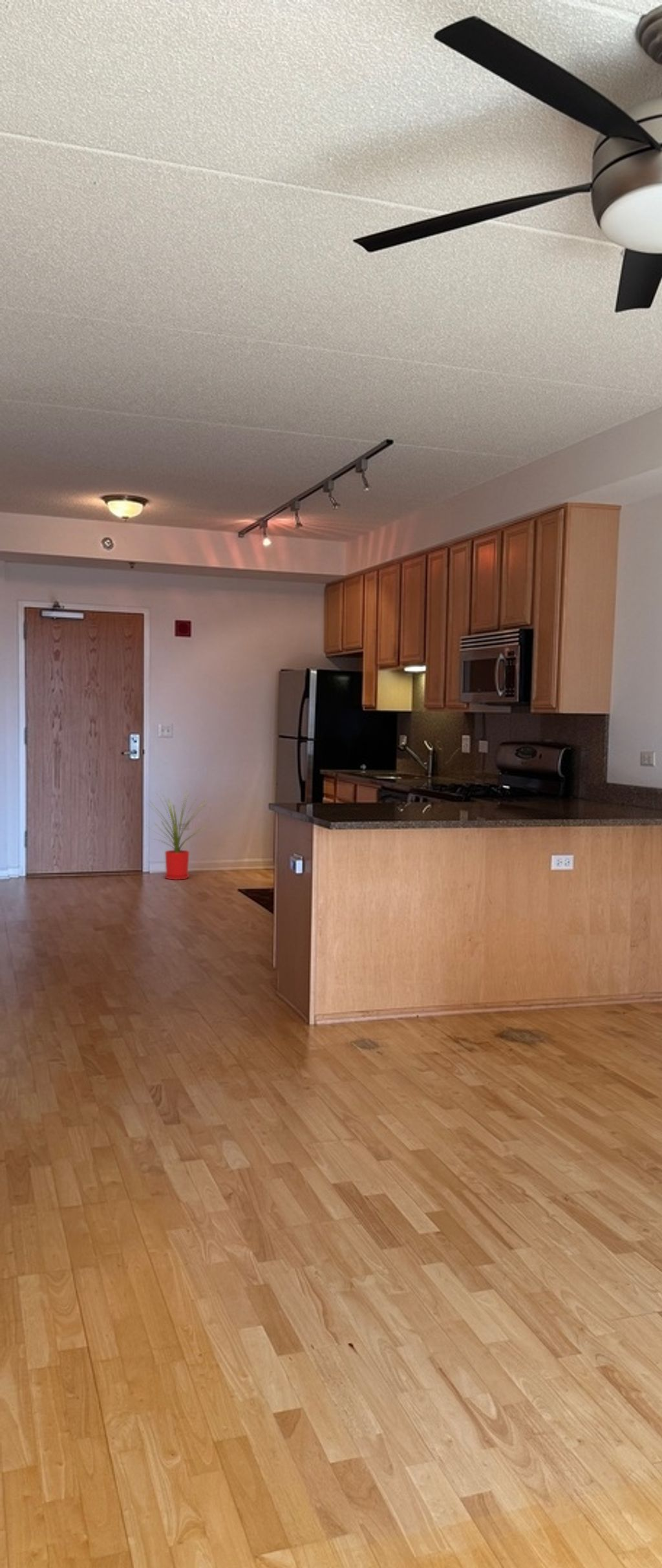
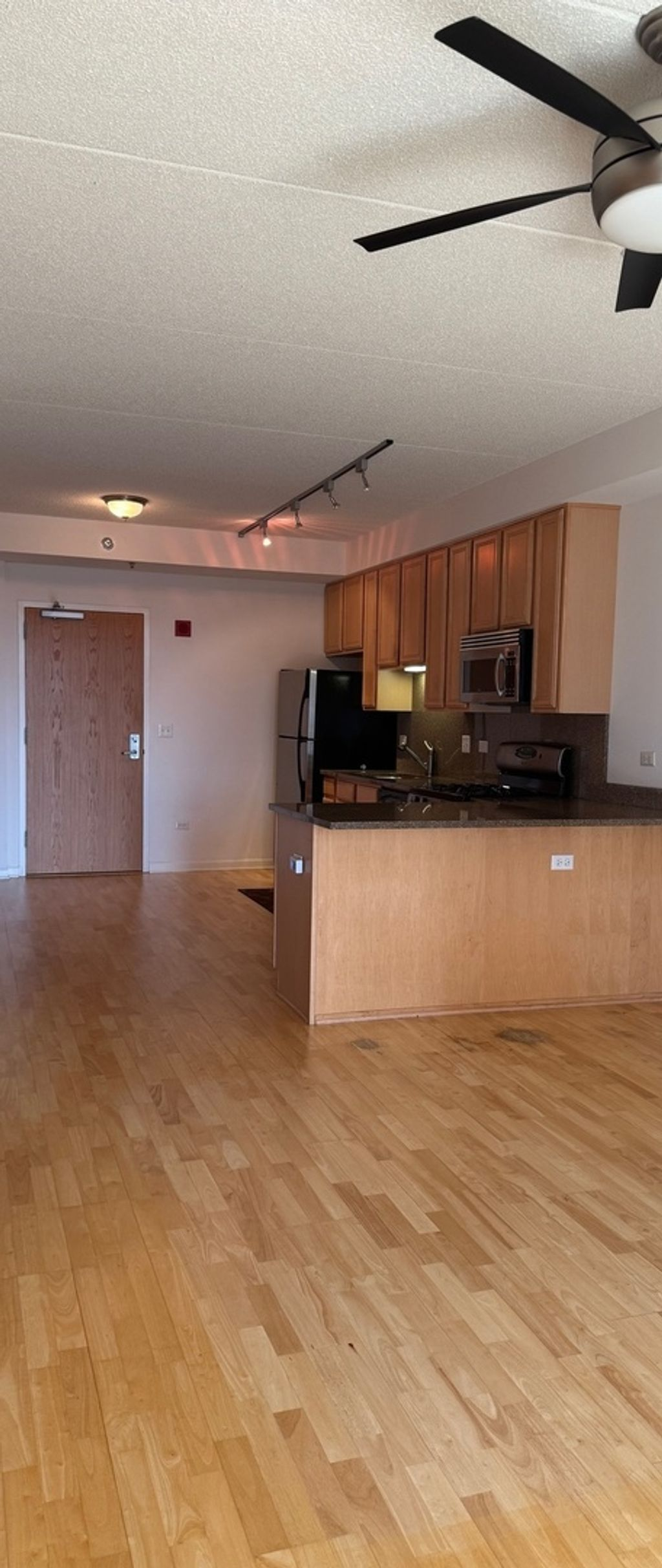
- house plant [145,789,210,881]
